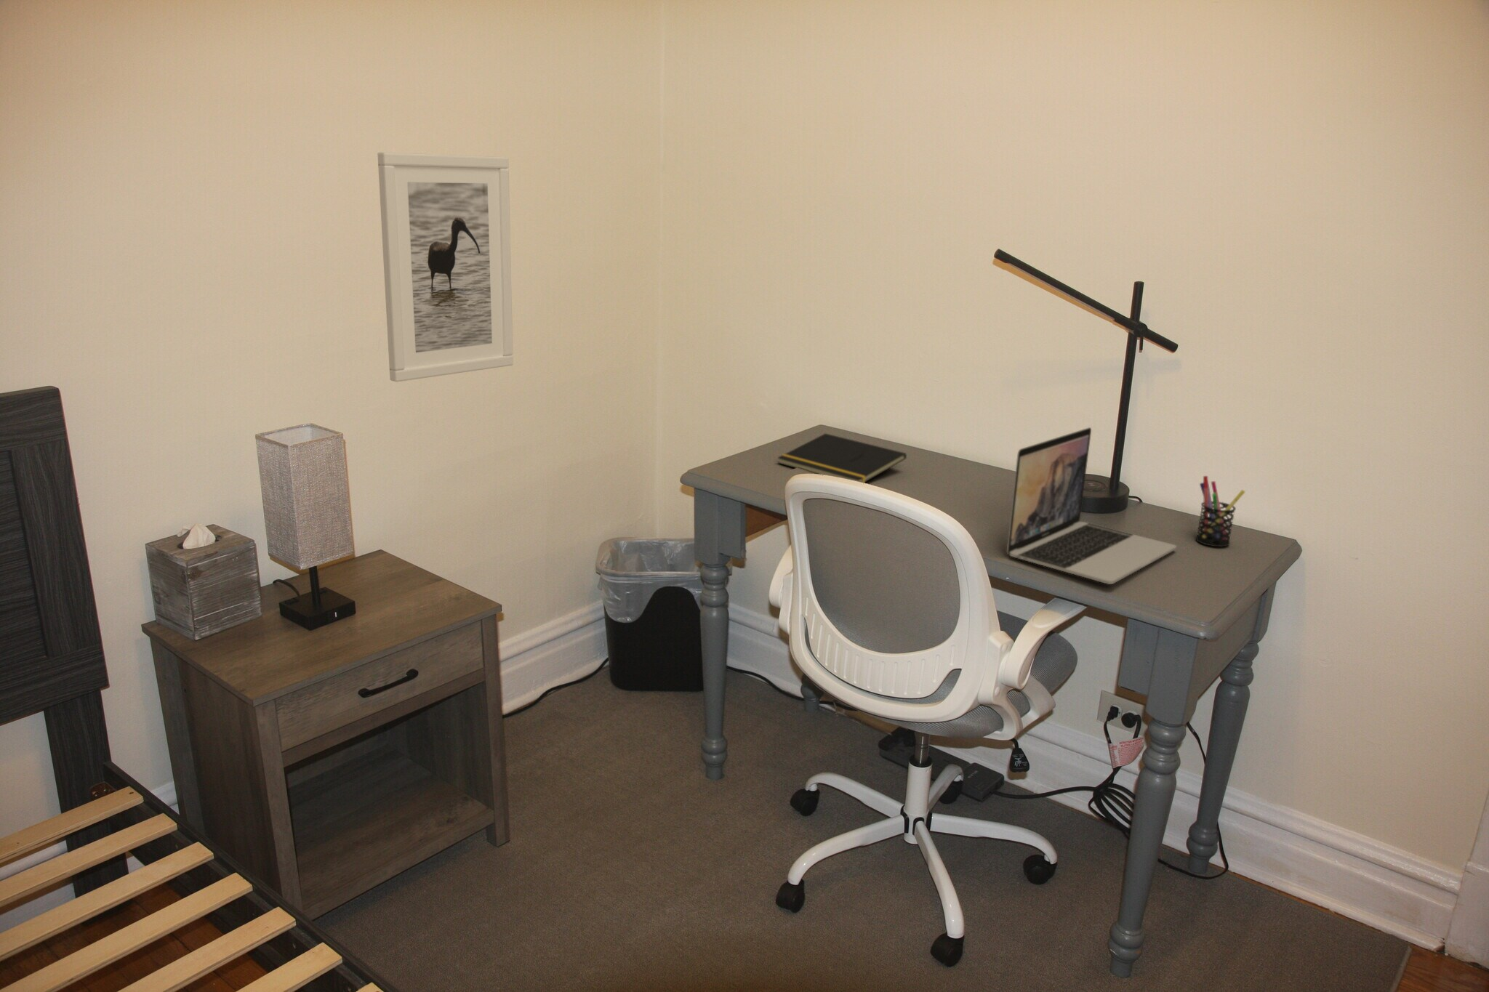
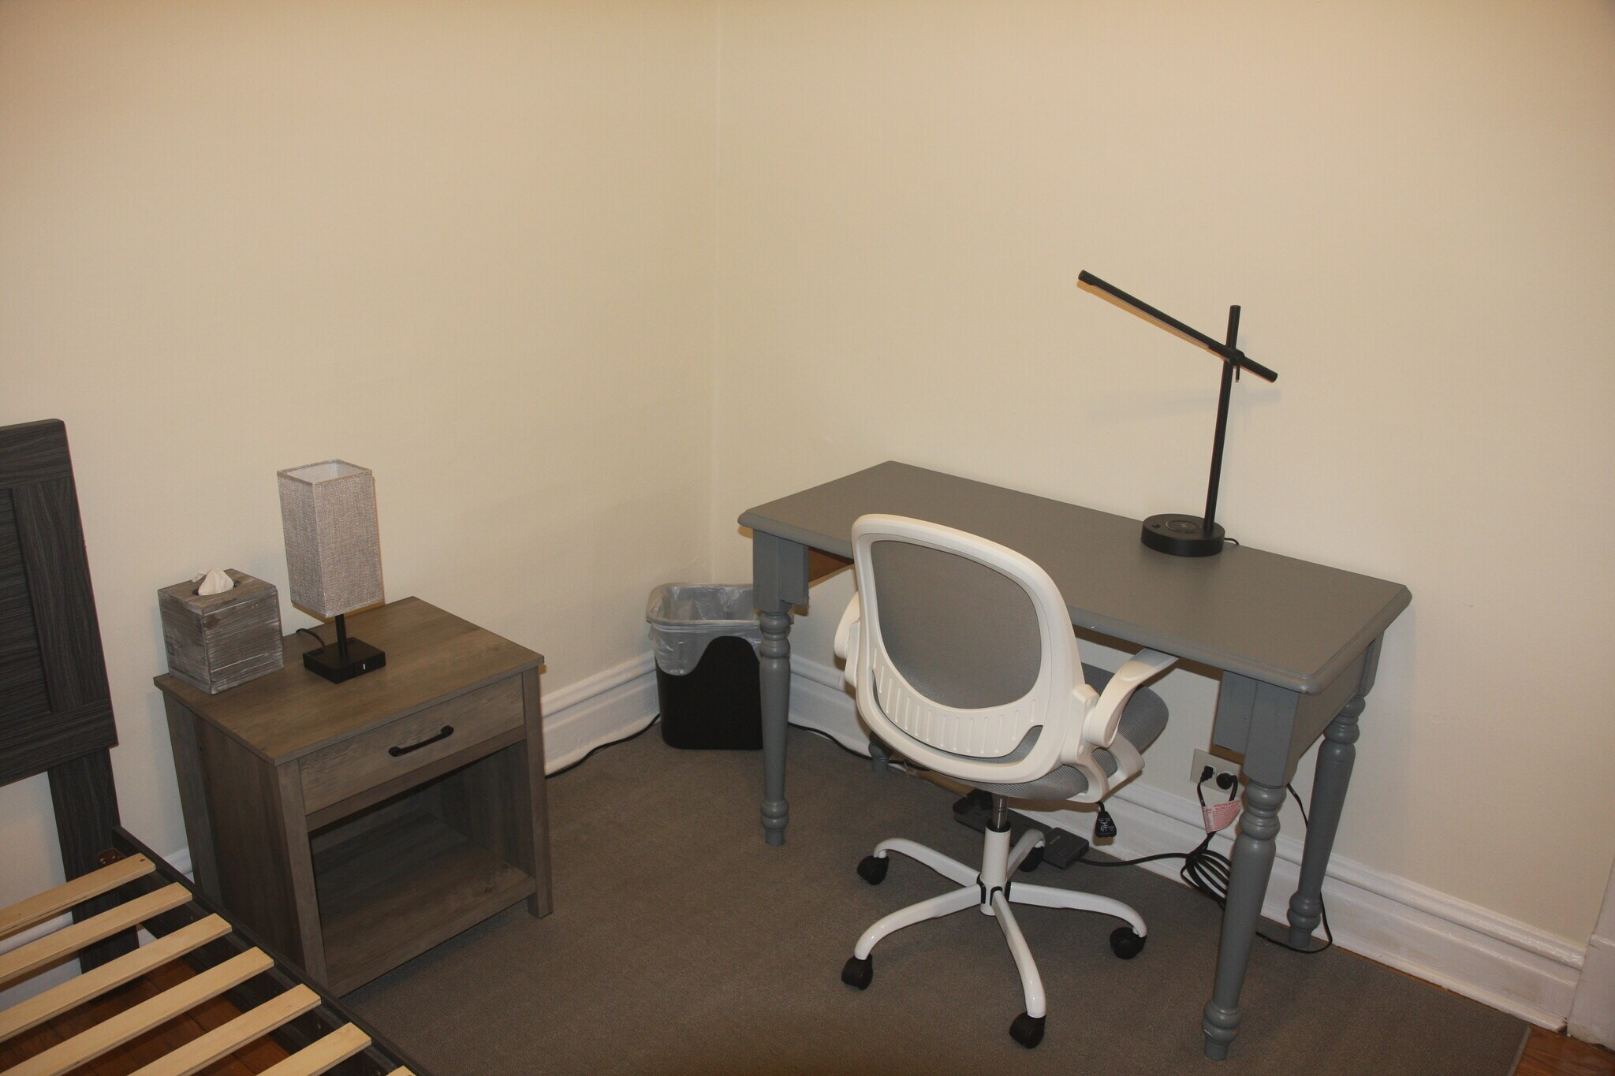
- notepad [777,433,908,484]
- laptop [1006,426,1177,585]
- pen holder [1196,475,1247,547]
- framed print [376,152,514,382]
